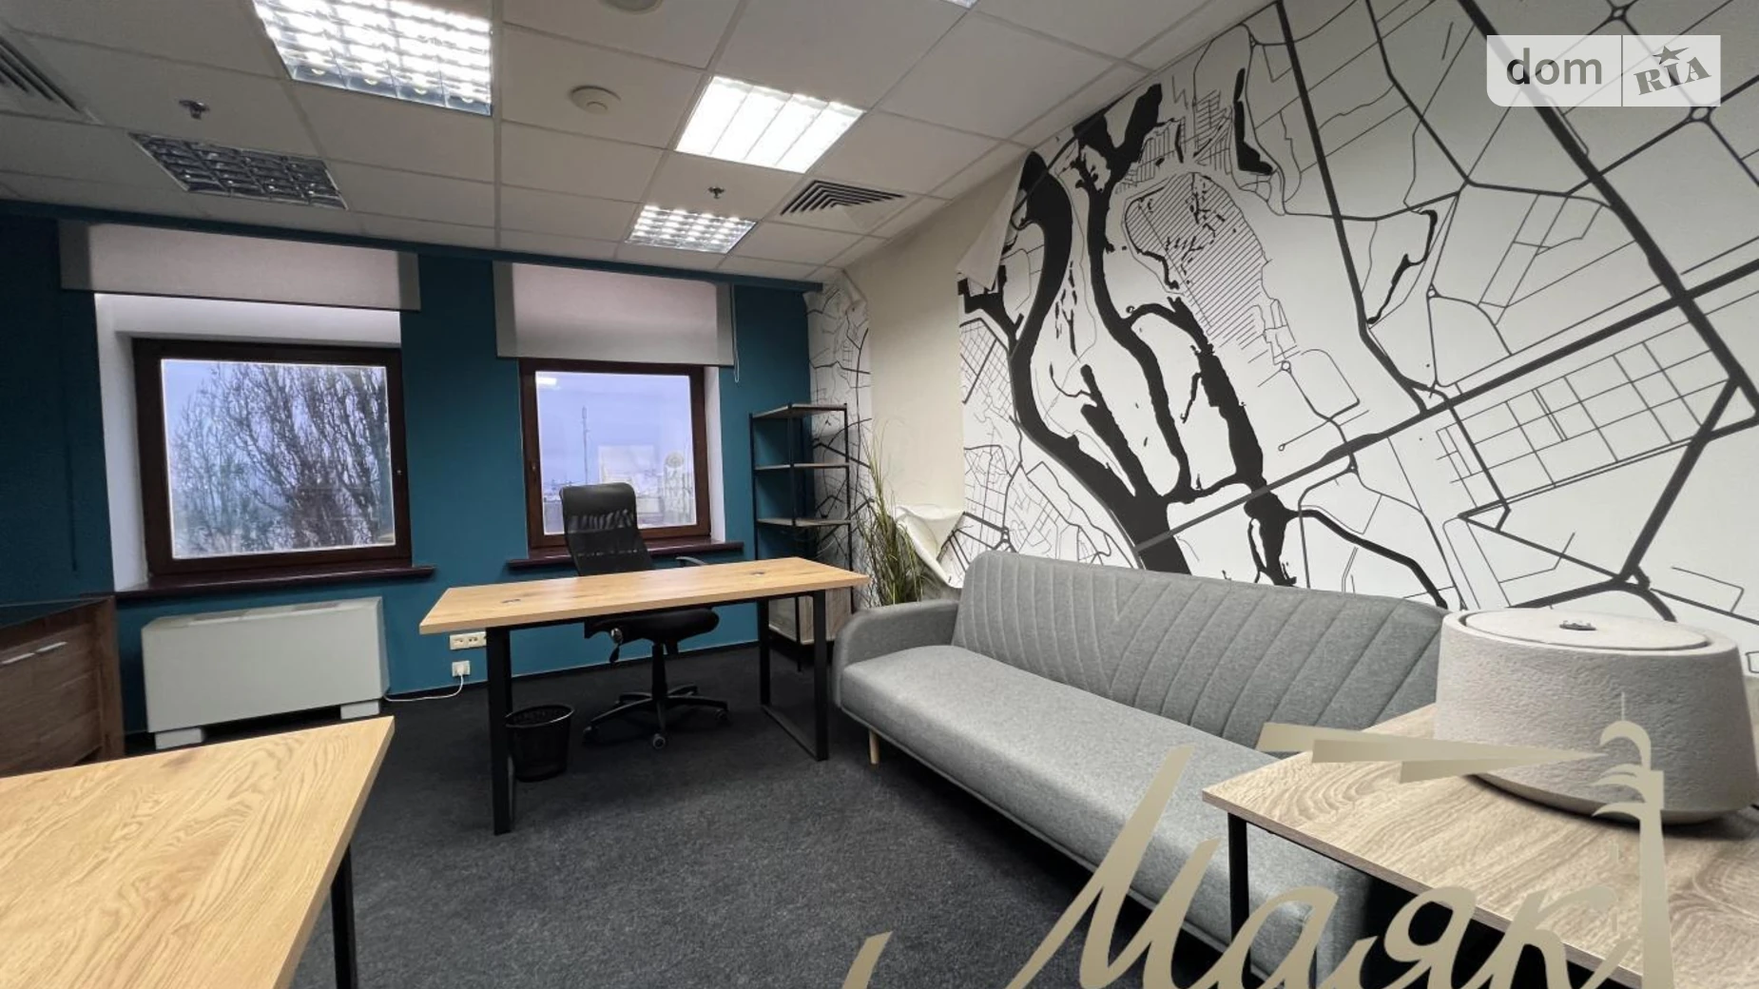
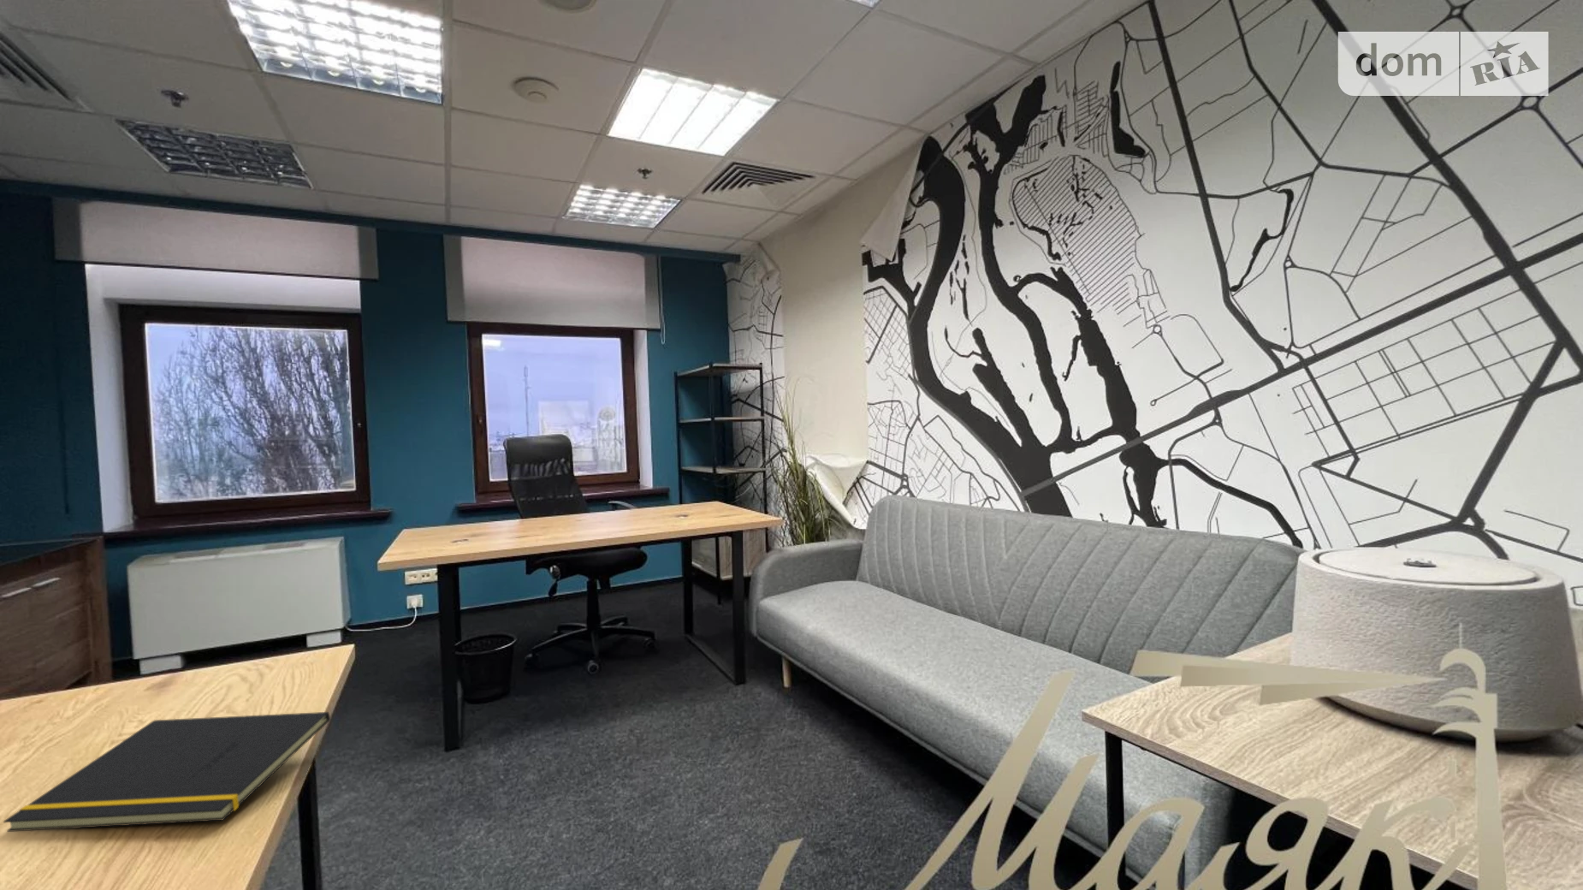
+ notepad [2,711,332,832]
